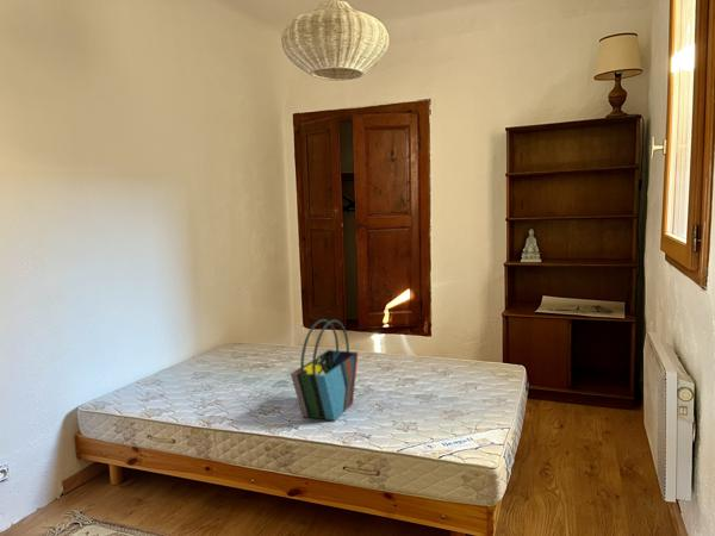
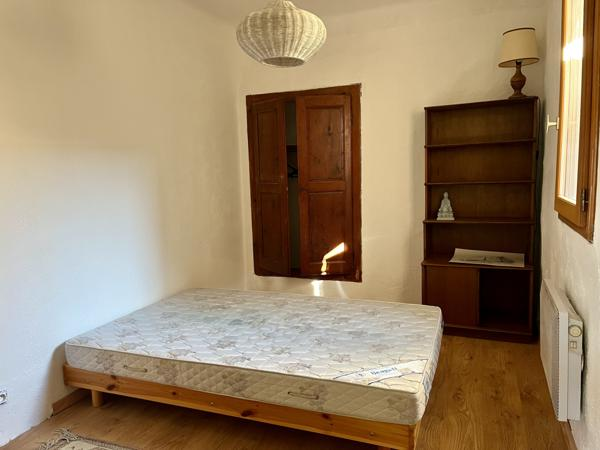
- tote bag [290,318,360,422]
